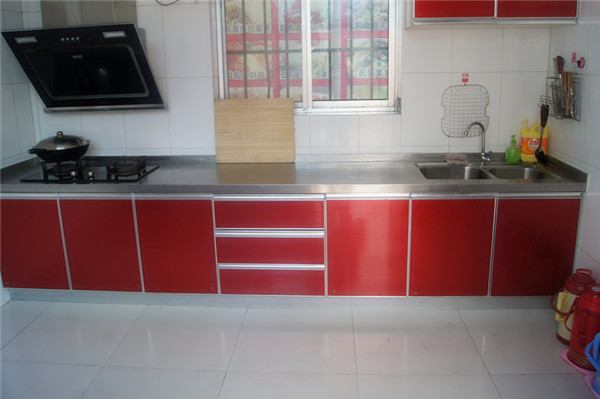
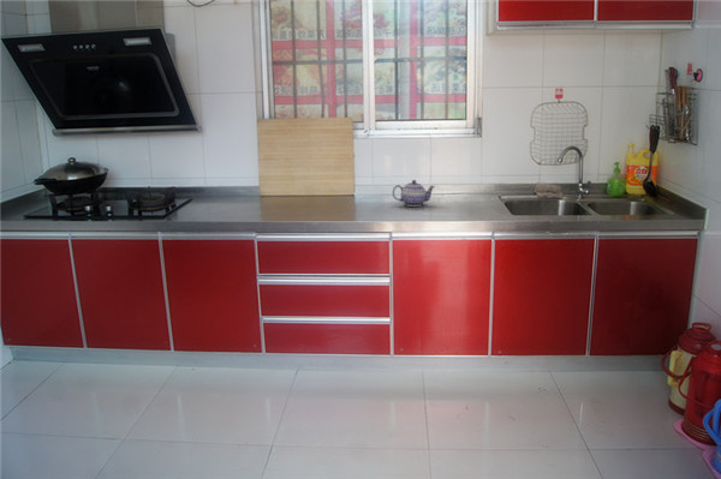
+ teapot [392,179,436,208]
